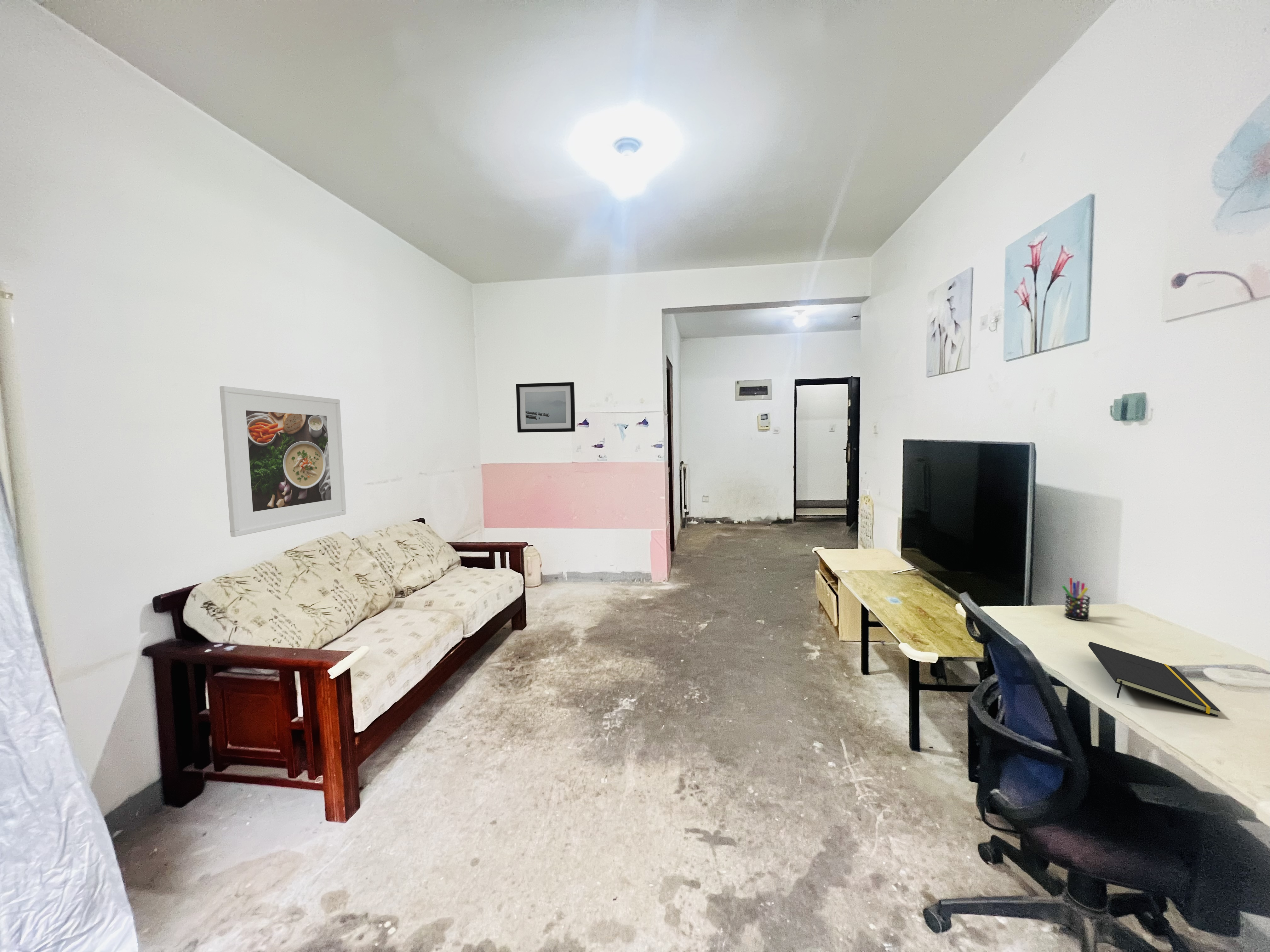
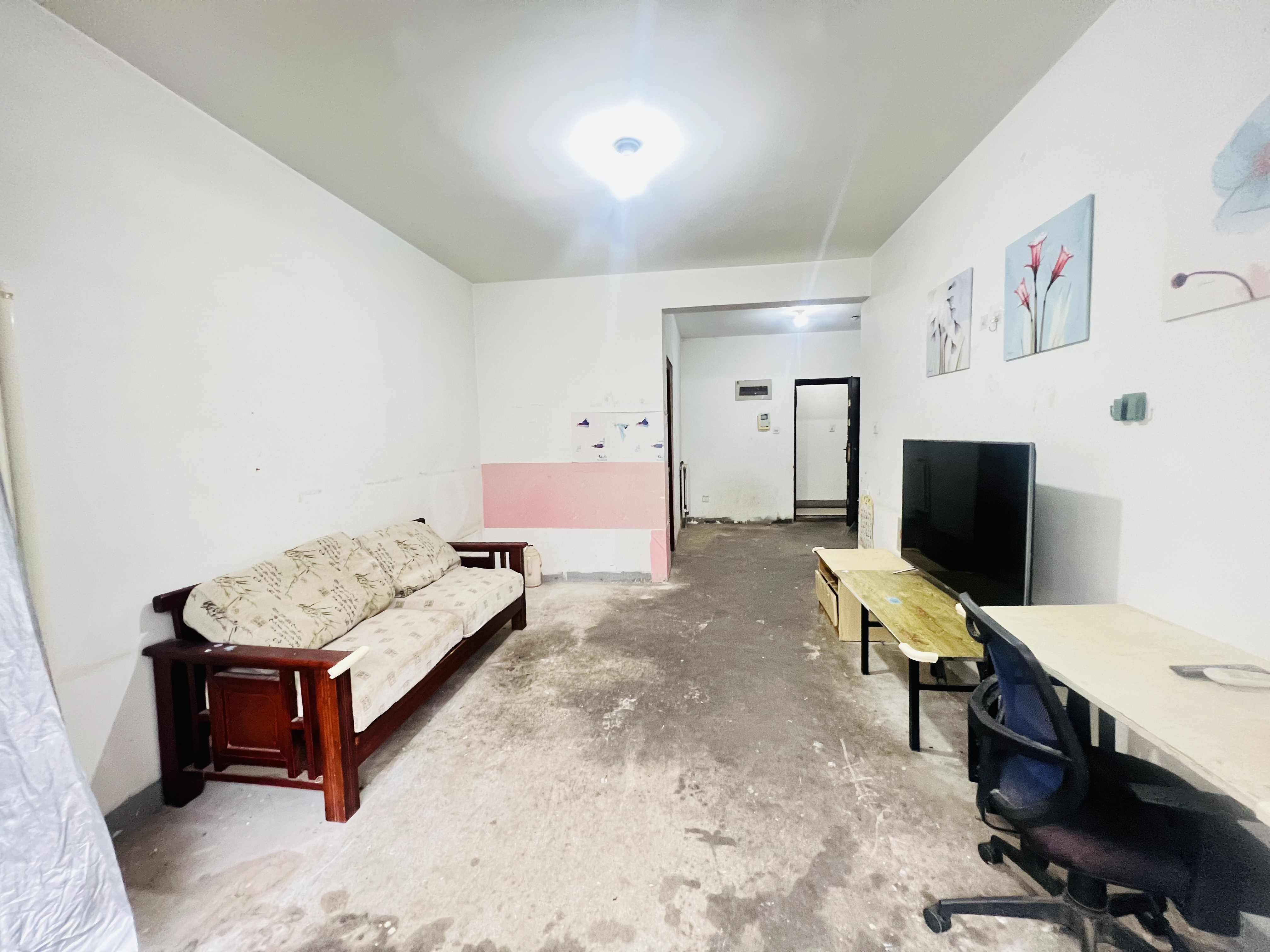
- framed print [219,386,346,537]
- pen holder [1061,577,1091,621]
- wall art [516,382,575,433]
- notepad [1088,642,1221,717]
